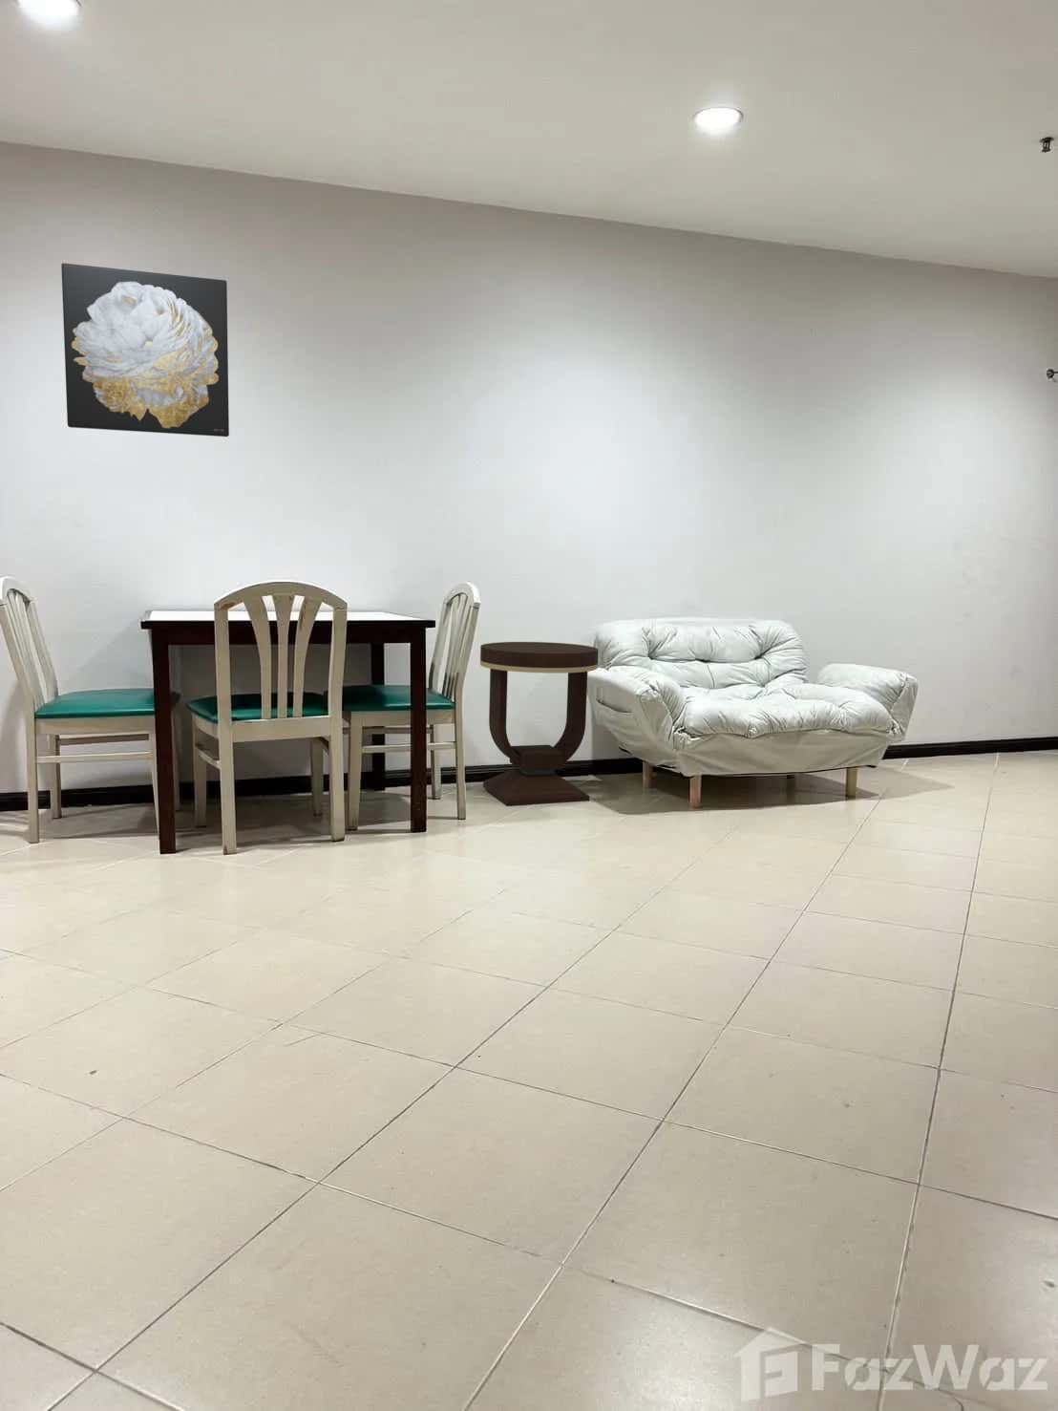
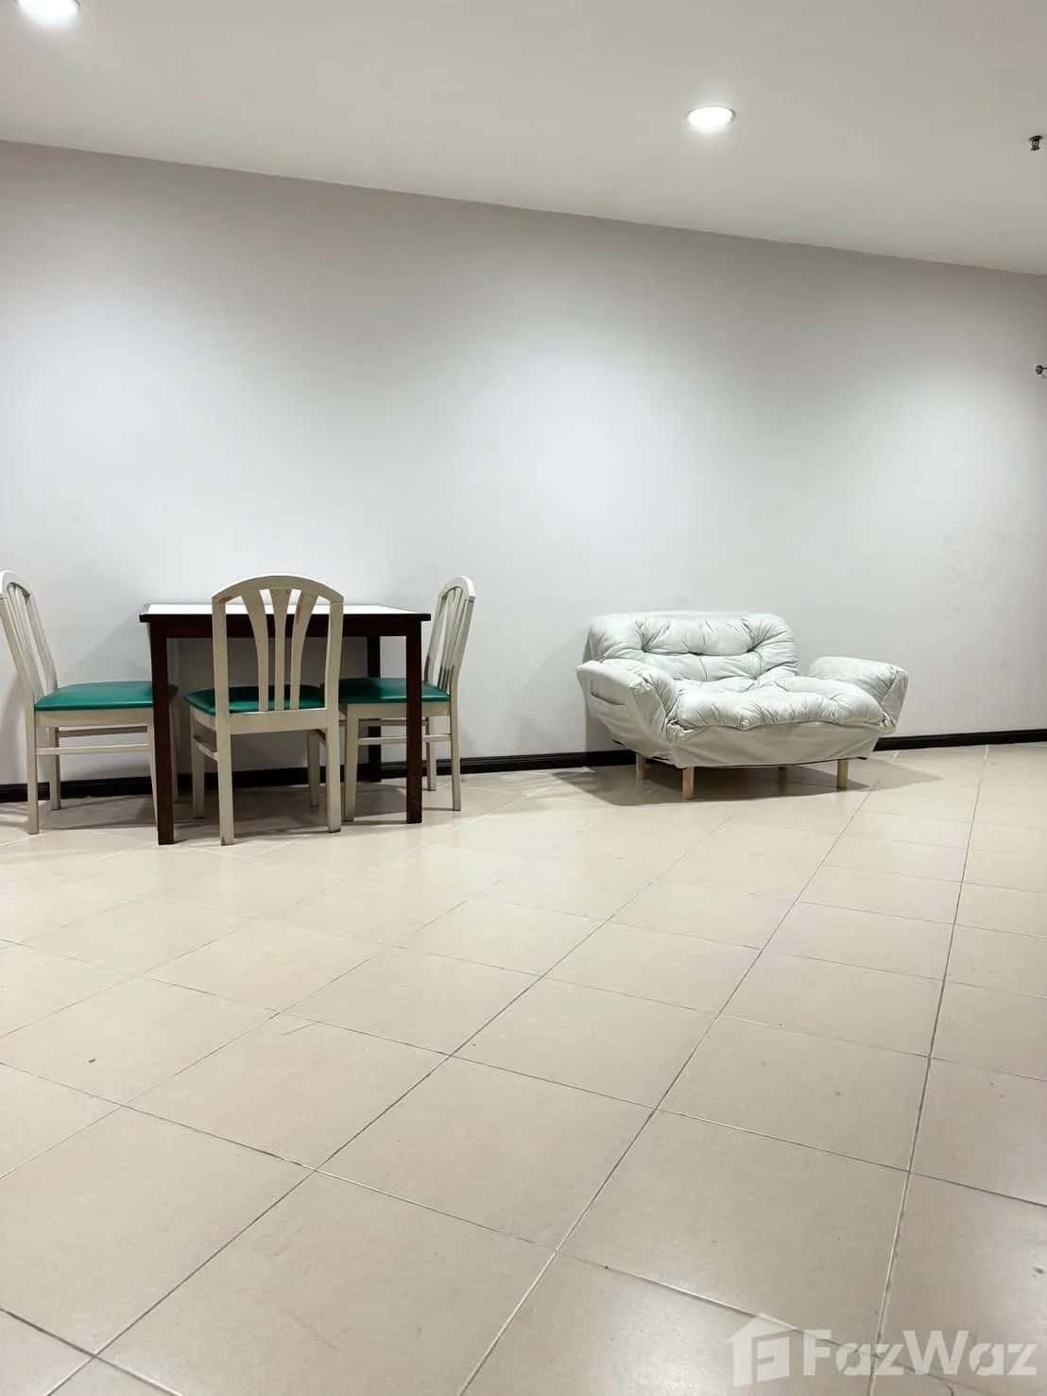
- wall art [60,262,230,438]
- side table [479,642,600,807]
